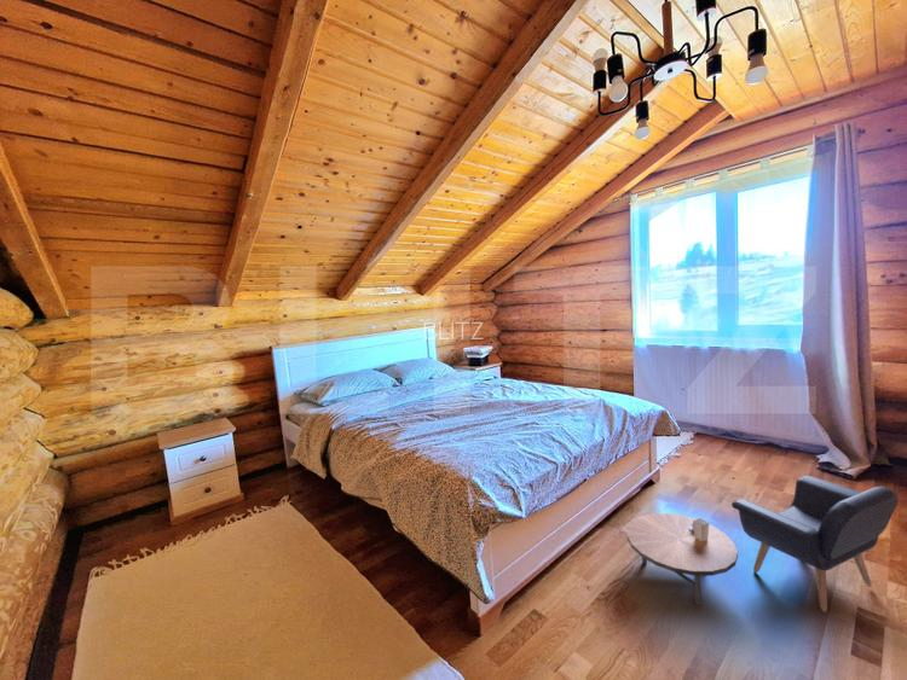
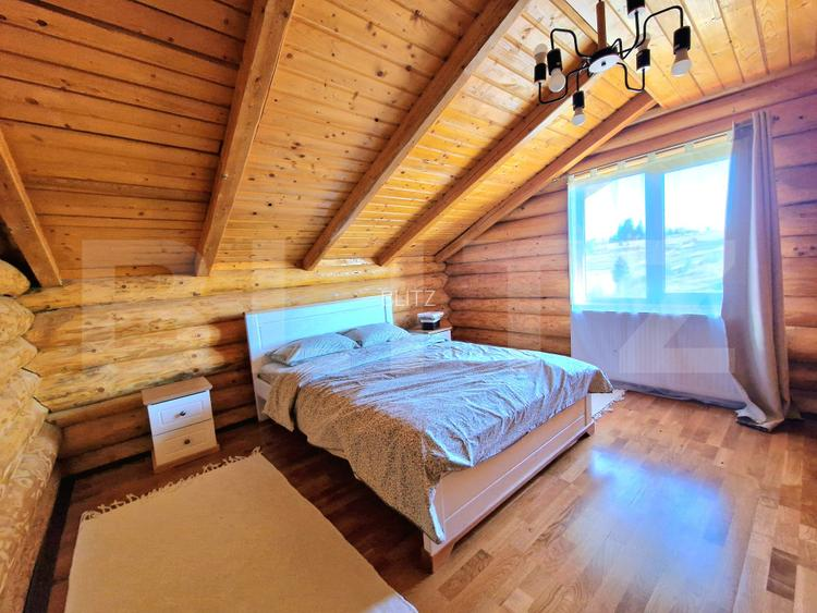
- armchair [625,475,900,614]
